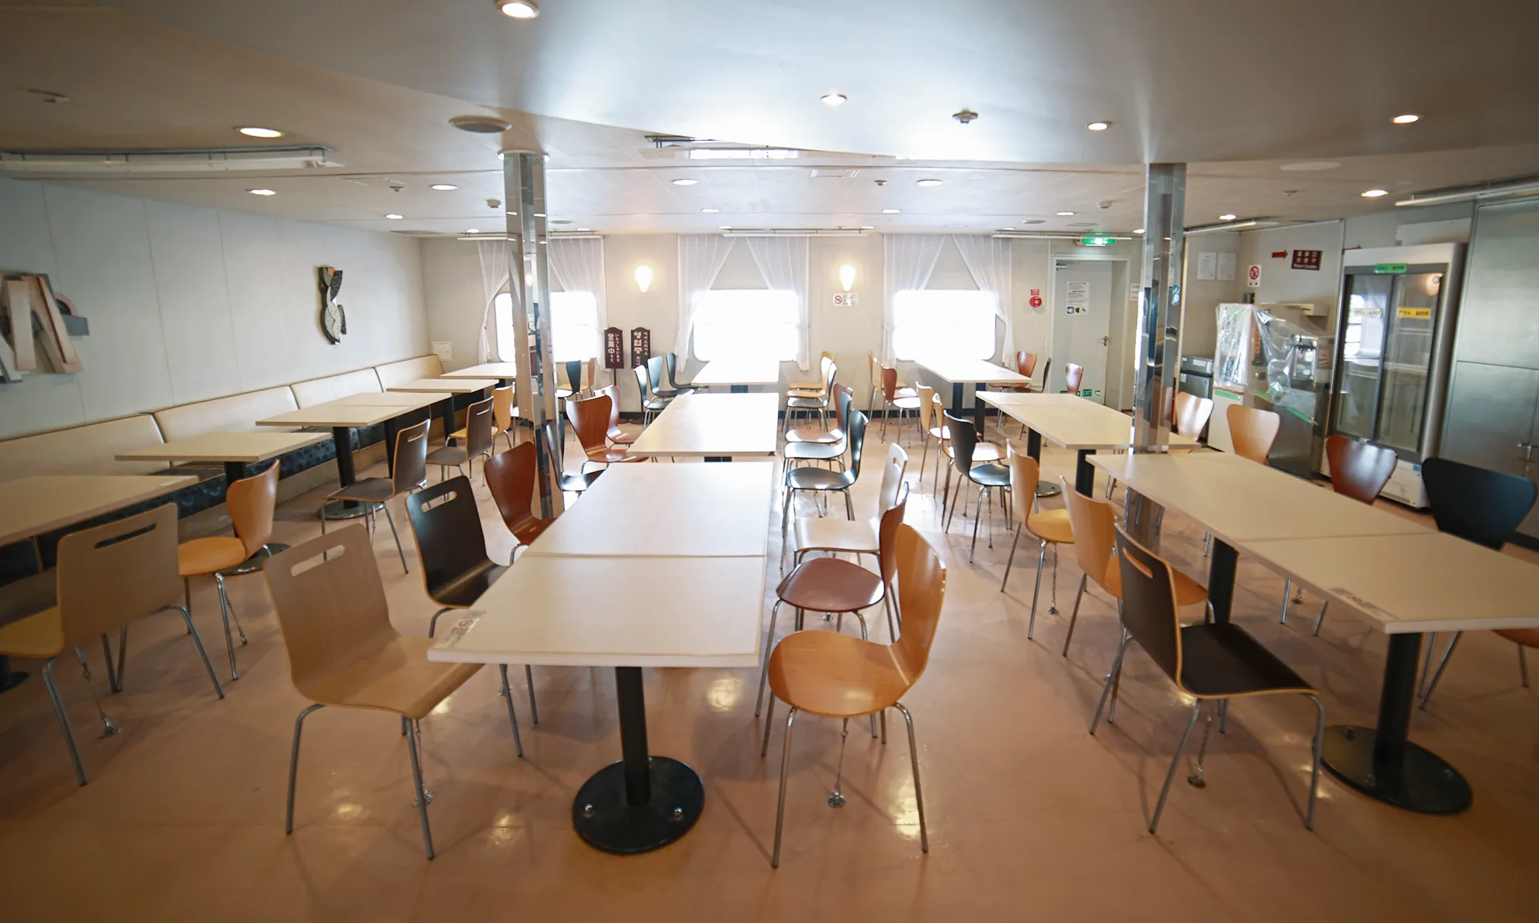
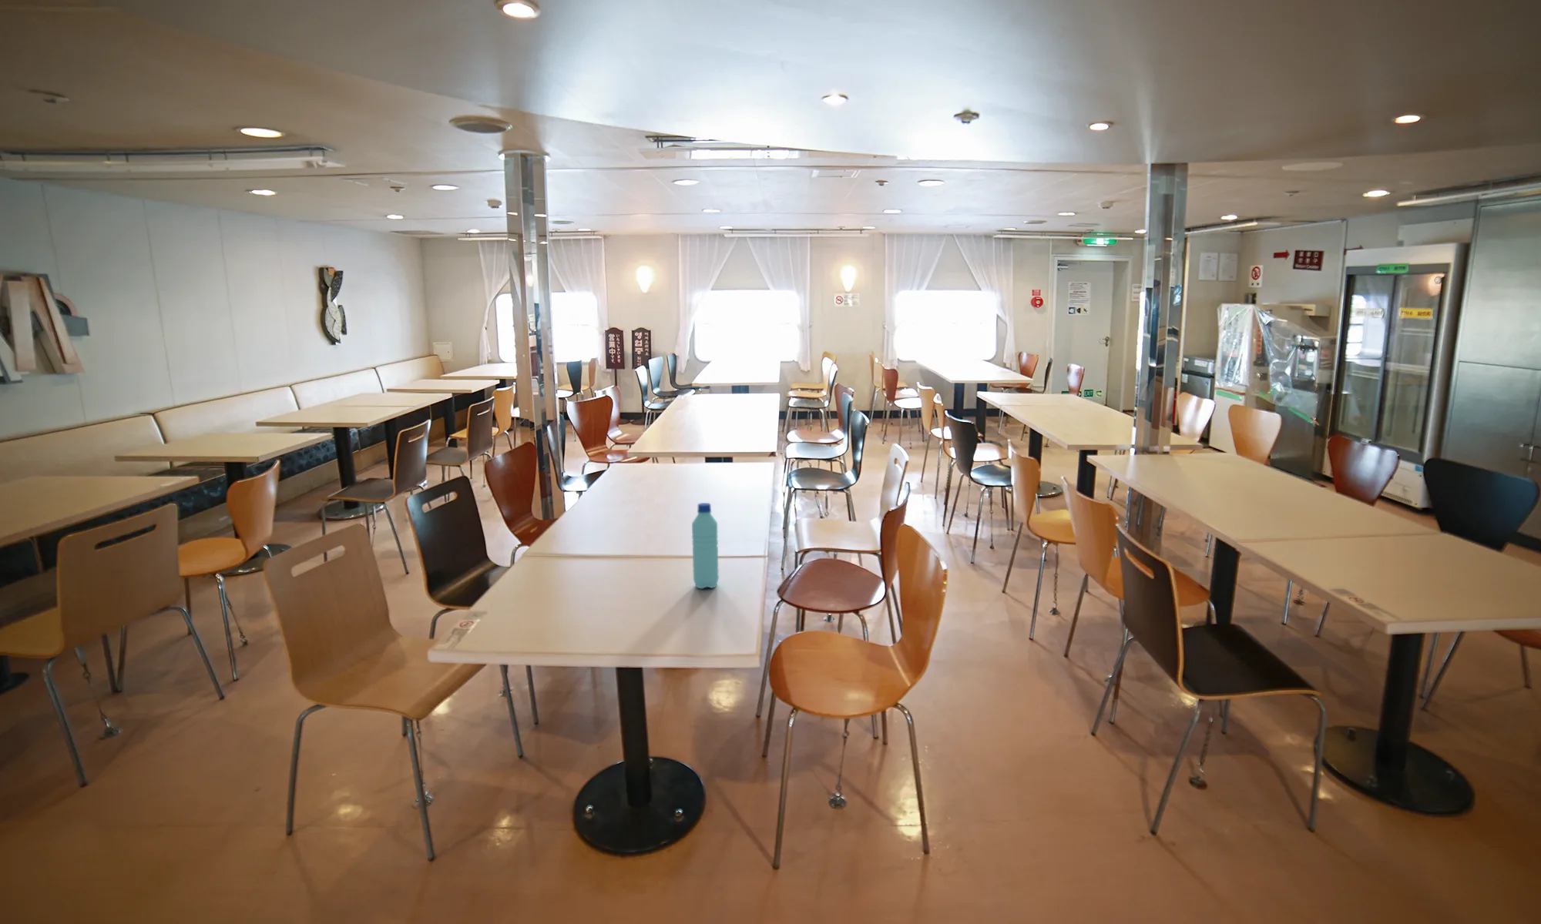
+ water bottle [691,502,720,588]
